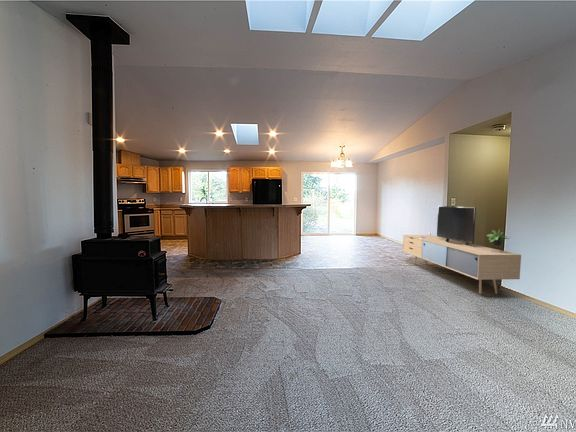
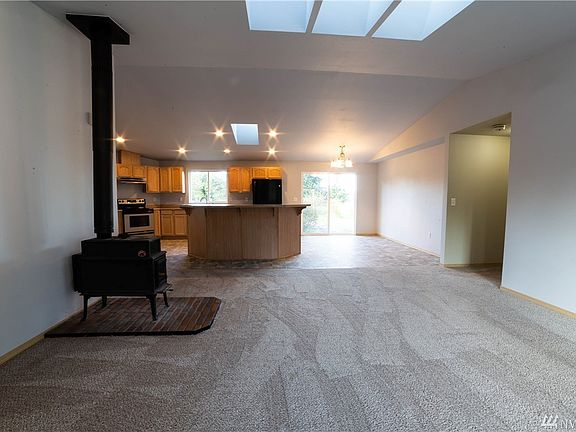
- media console [402,205,522,295]
